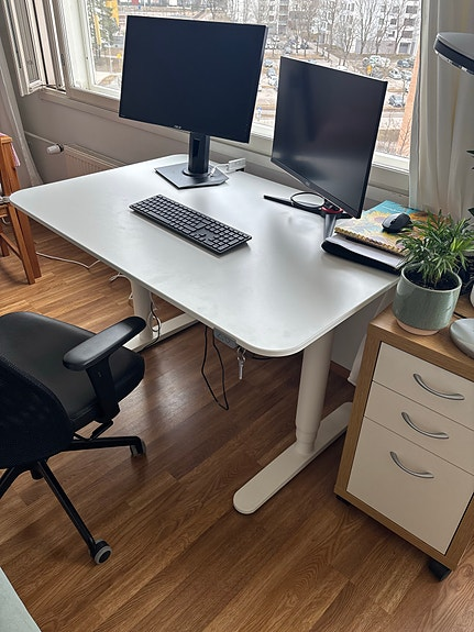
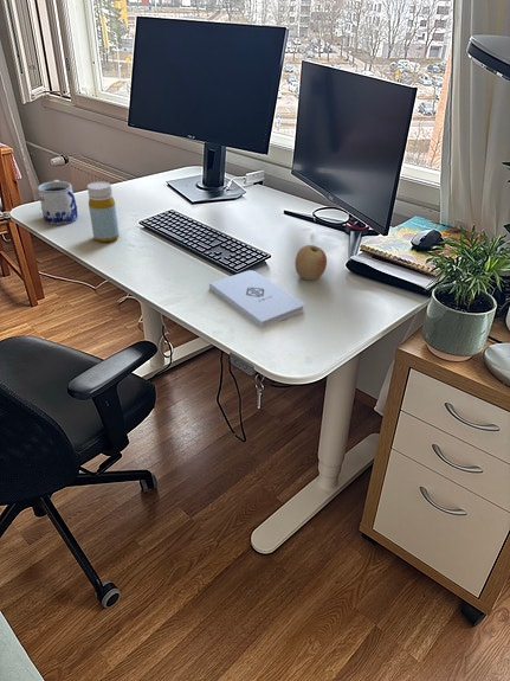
+ mug [37,179,79,226]
+ apple [295,244,328,281]
+ bottle [86,181,121,243]
+ notepad [208,269,305,329]
